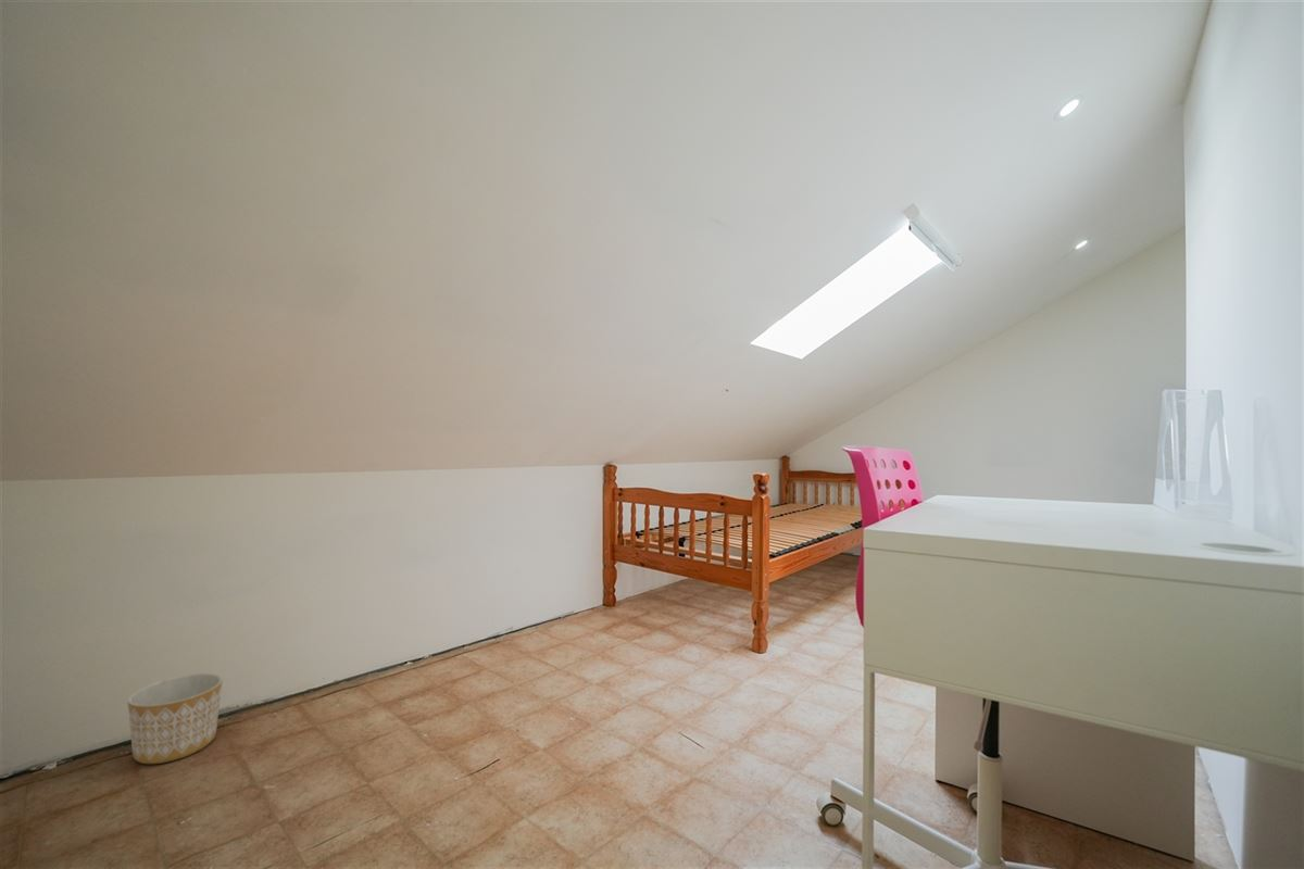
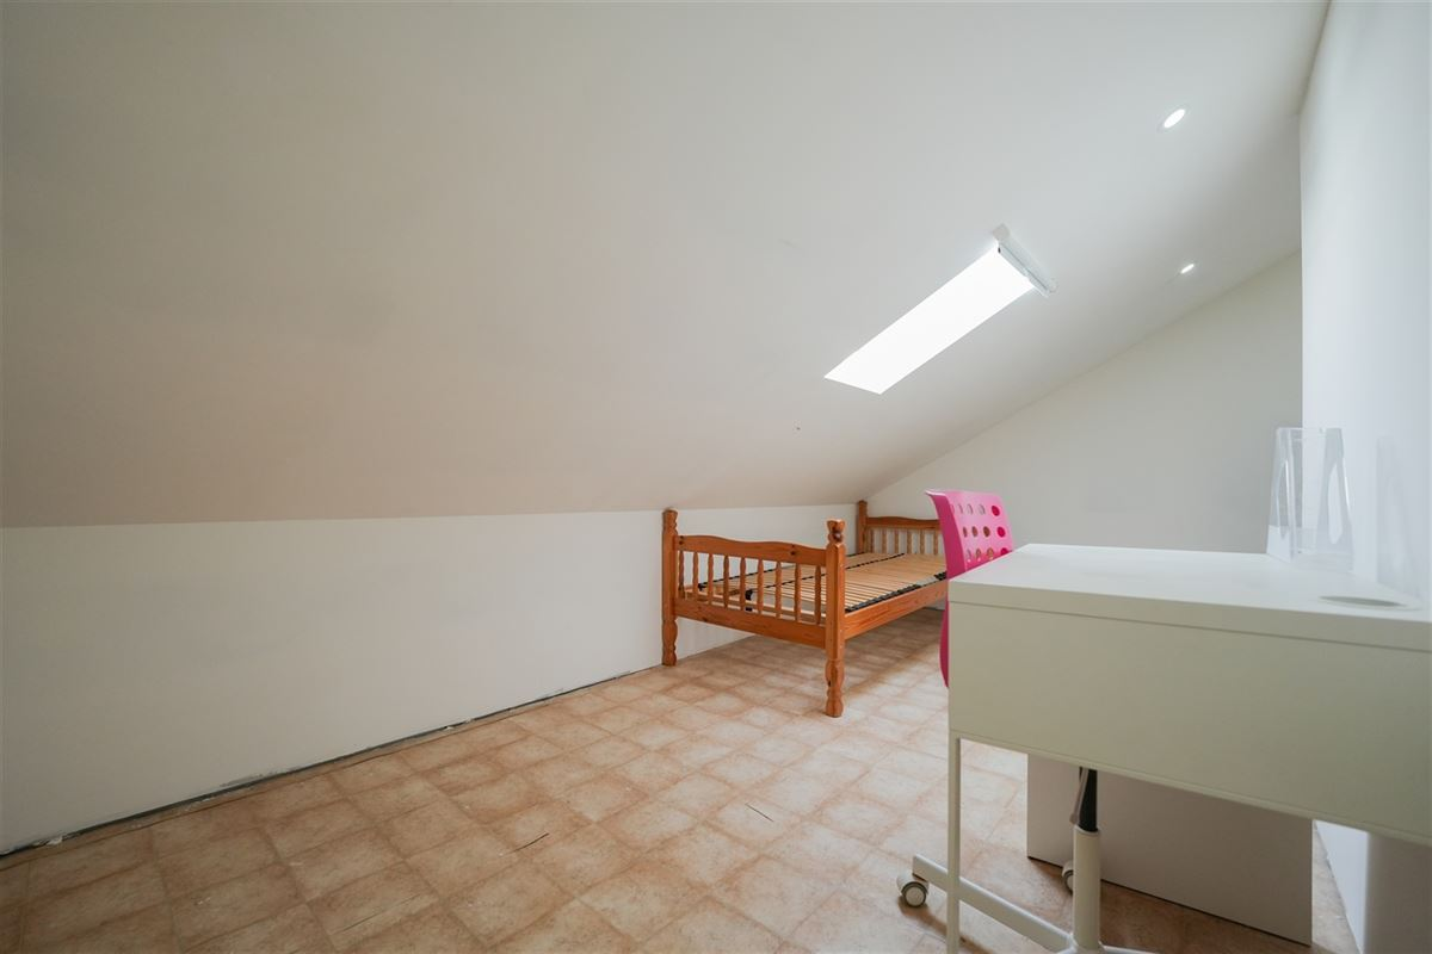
- planter [126,672,224,765]
